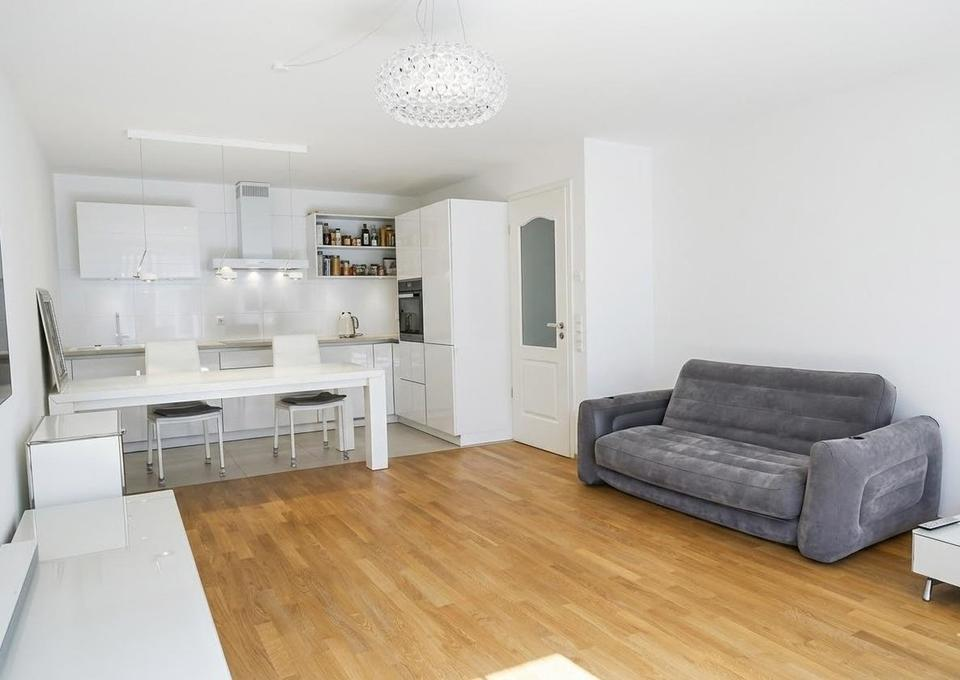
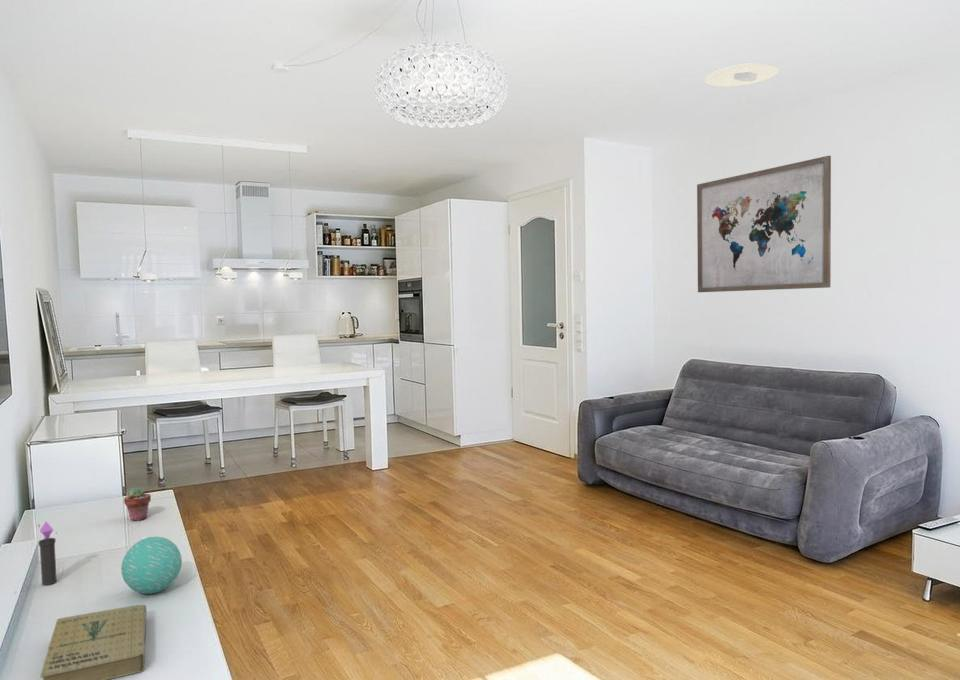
+ recessed light [704,62,780,88]
+ potted succulent [123,486,152,522]
+ candle [37,521,58,586]
+ wall art [696,155,832,293]
+ decorative ball [120,536,183,595]
+ book [40,604,148,680]
